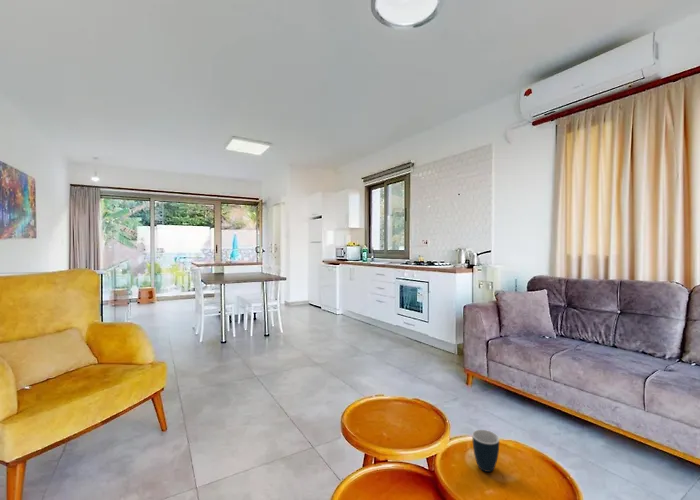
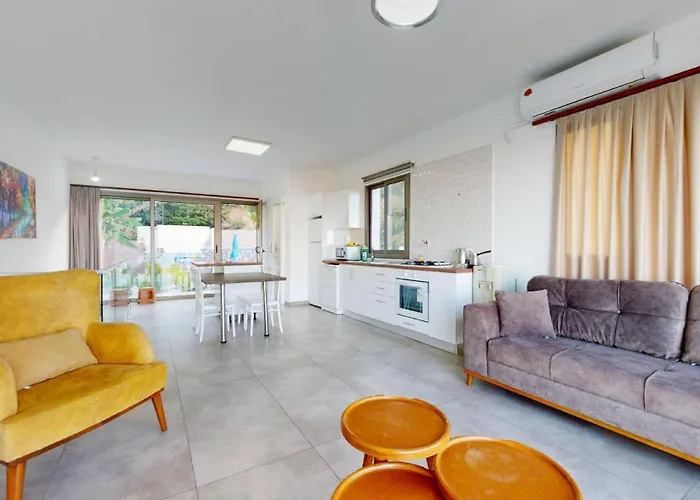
- mug [471,429,500,473]
